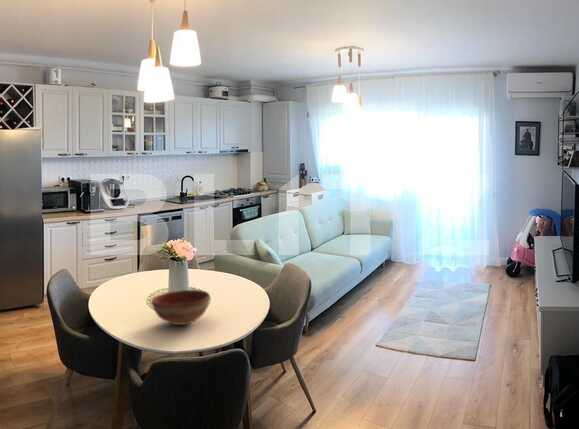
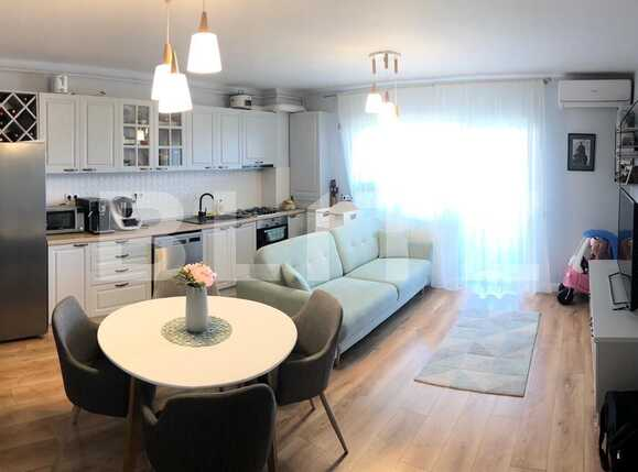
- bowl [150,289,211,326]
